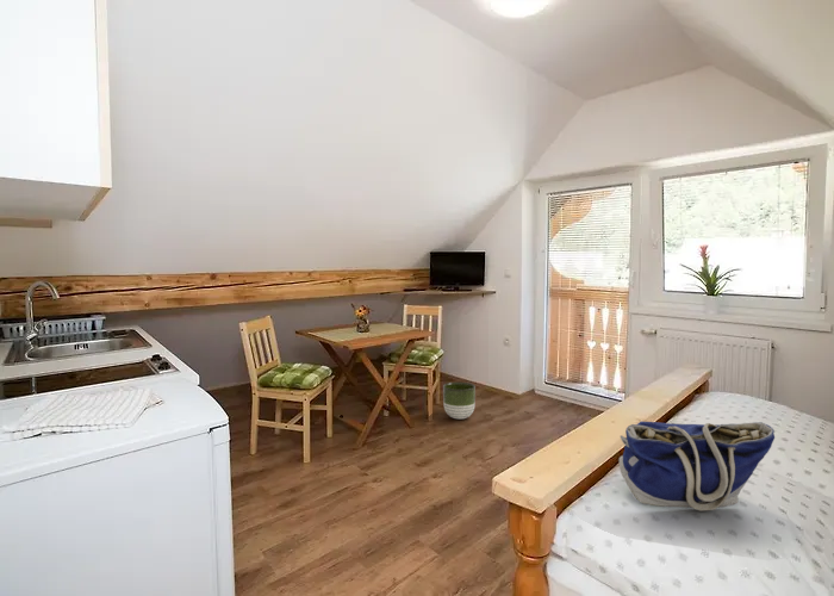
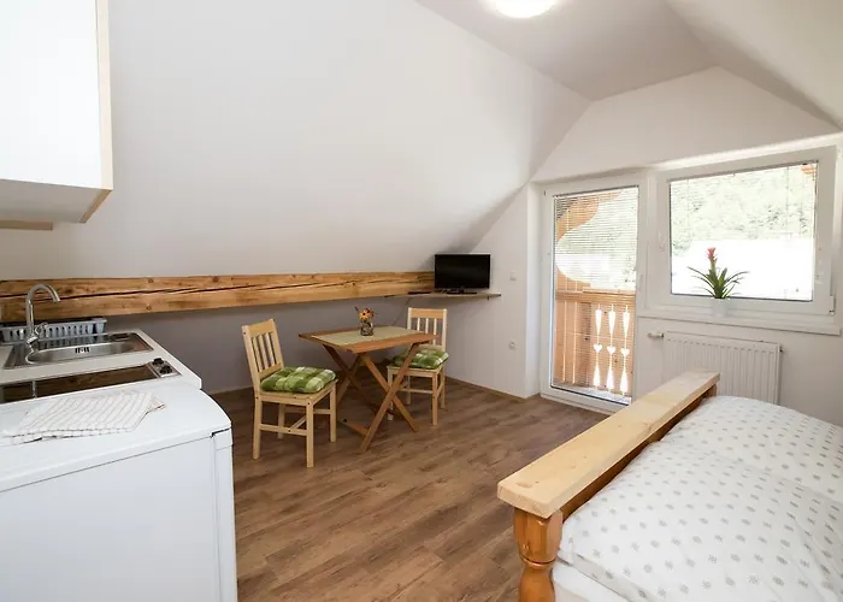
- tote bag [618,420,776,511]
- planter [442,381,477,420]
